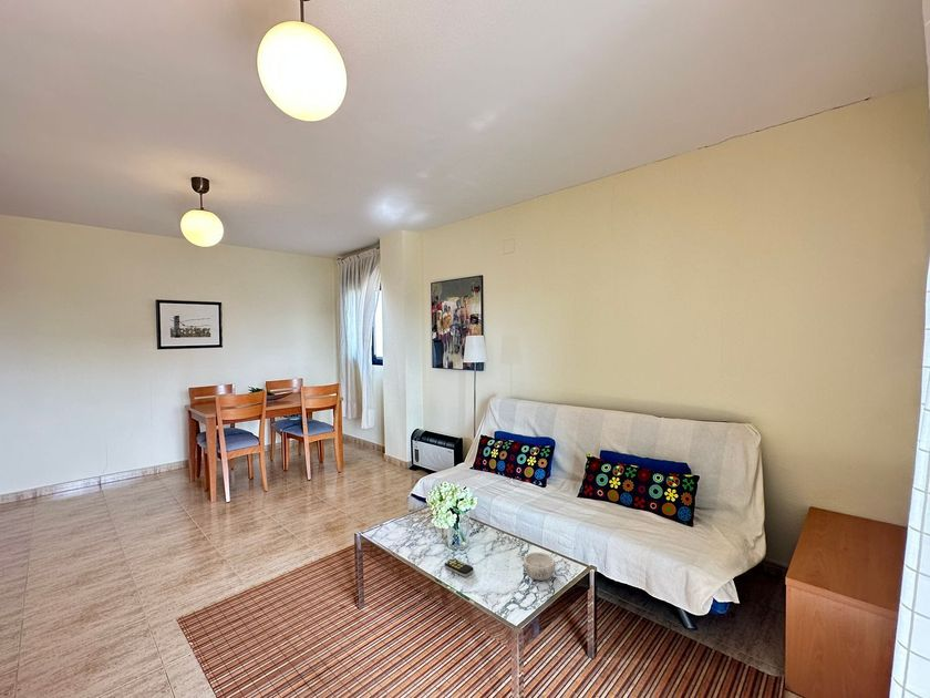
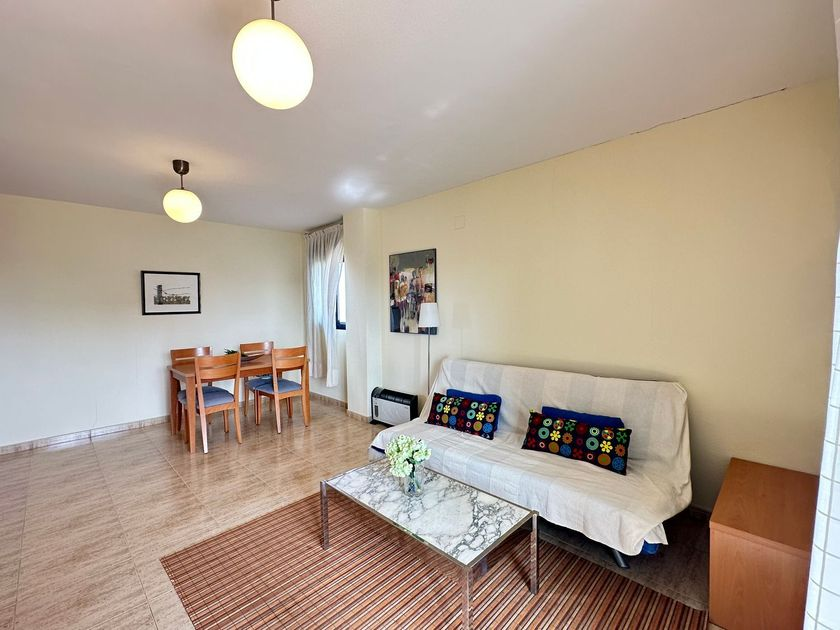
- decorative bowl [523,551,556,581]
- remote control [444,557,475,577]
